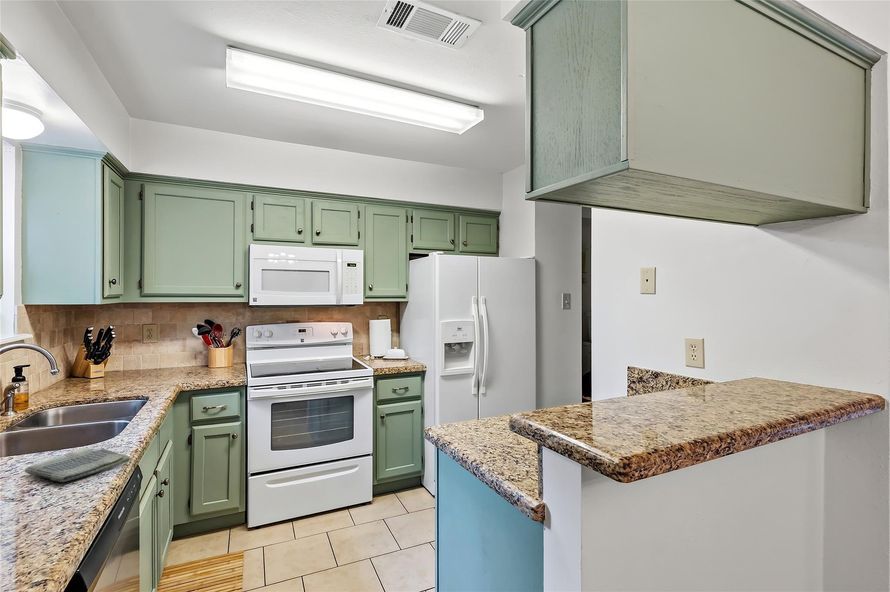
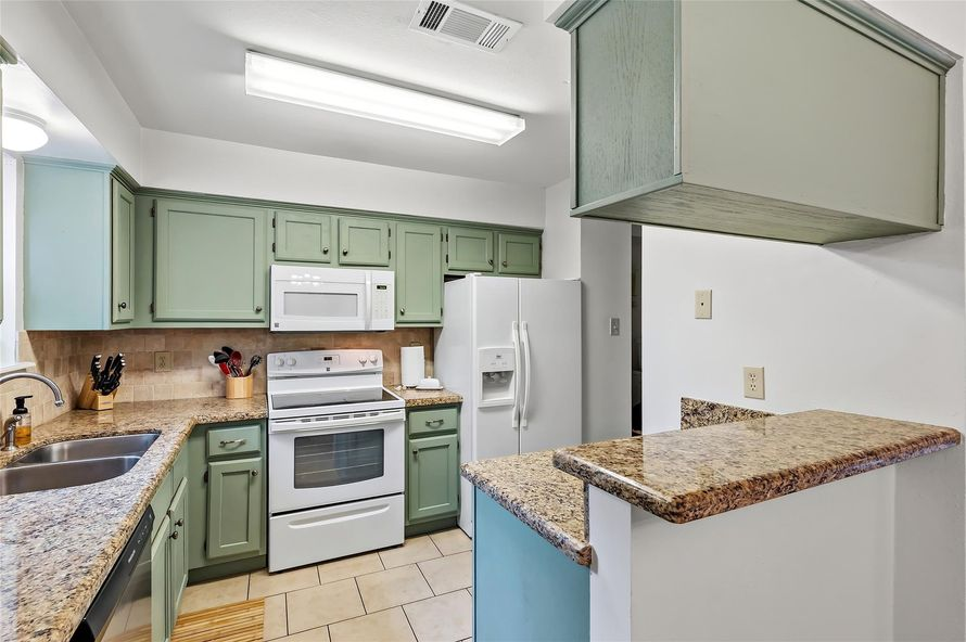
- dish towel [24,446,131,483]
